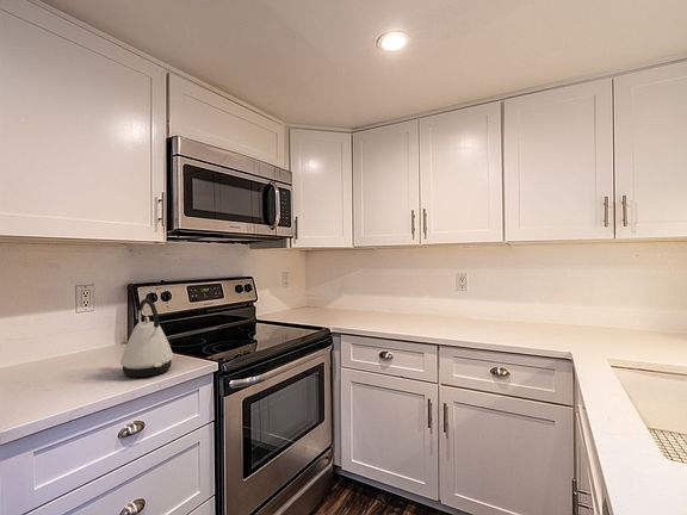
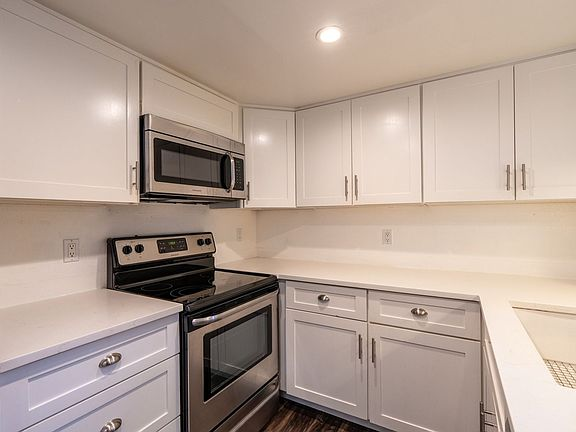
- kettle [119,298,174,378]
